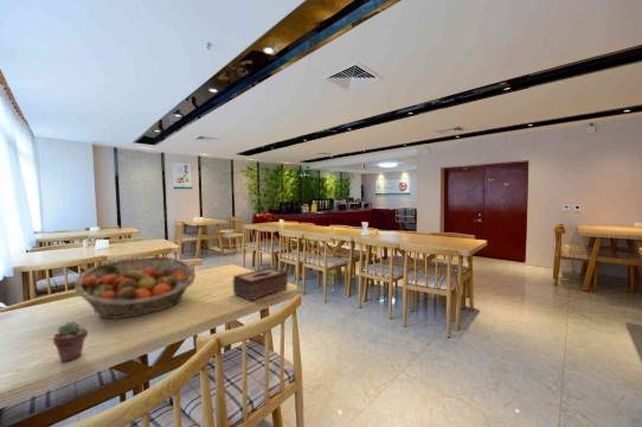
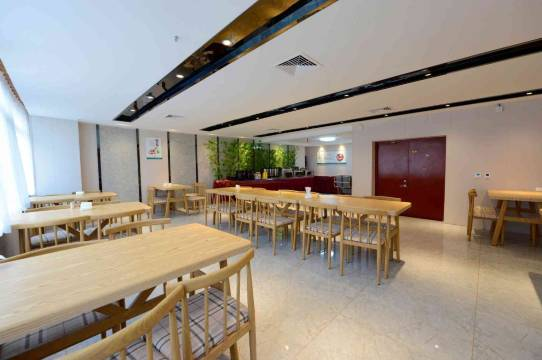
- tissue box [232,267,289,301]
- potted succulent [52,320,89,363]
- fruit basket [73,255,197,320]
